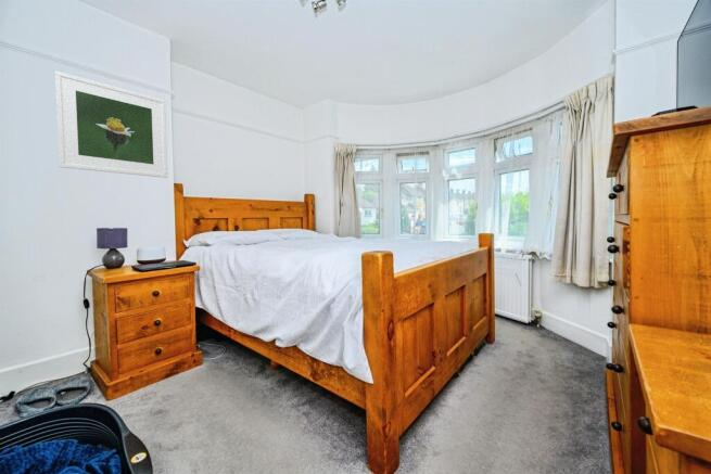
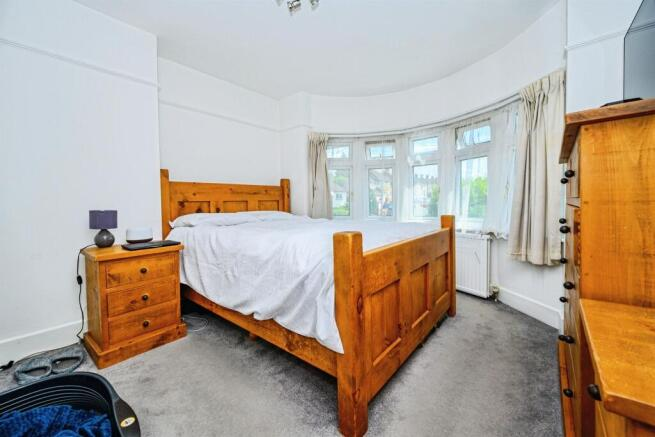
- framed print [54,71,168,179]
